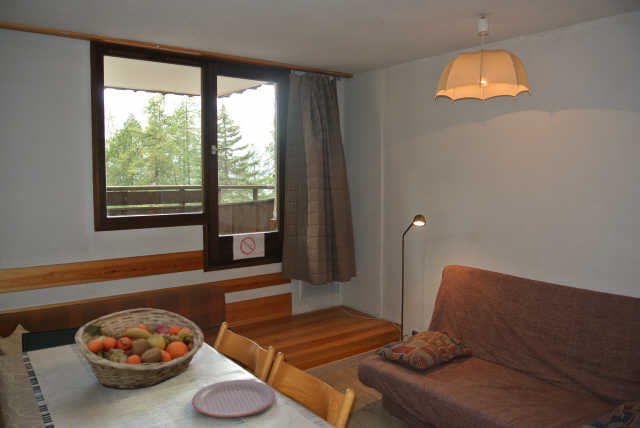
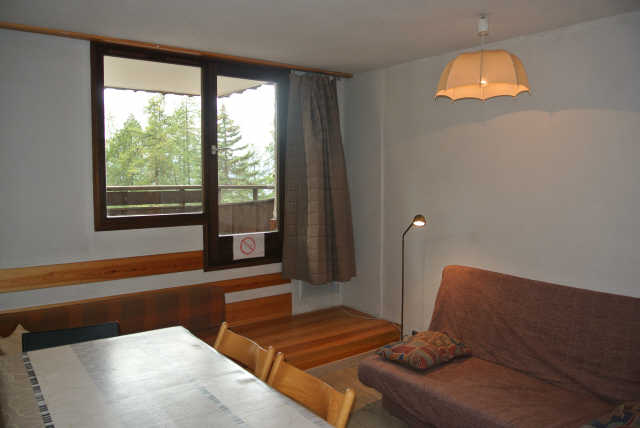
- plate [191,379,277,418]
- fruit basket [74,307,205,390]
